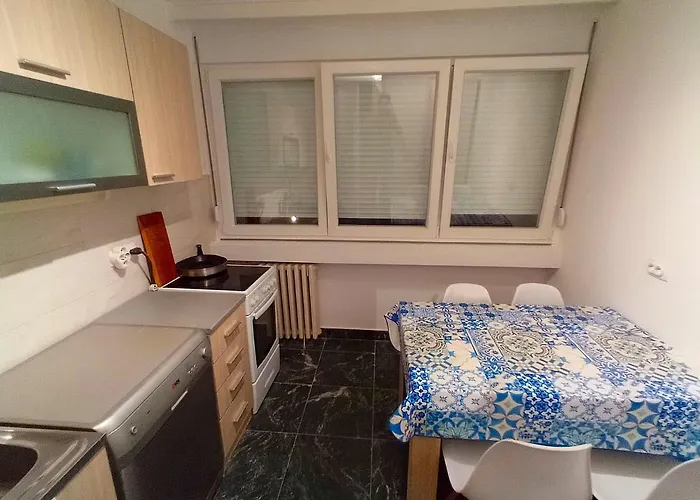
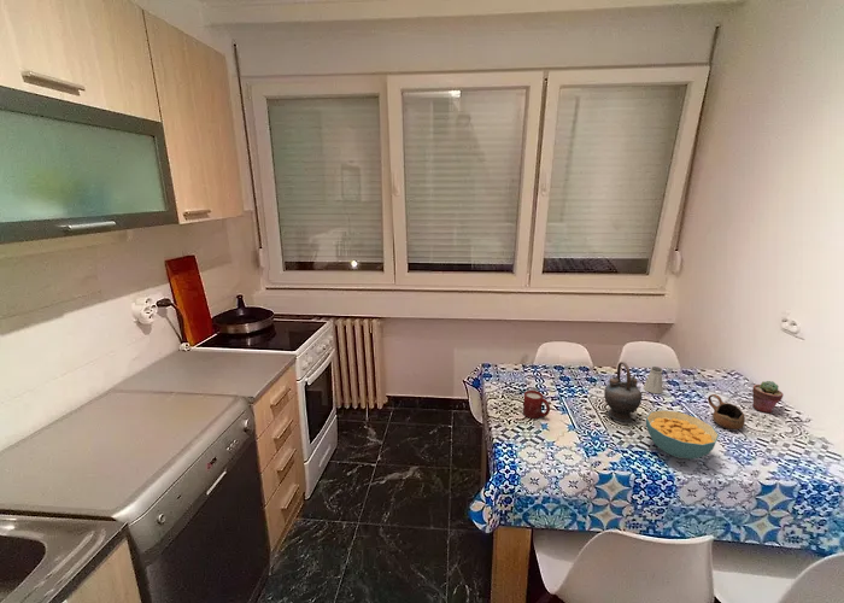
+ cup [522,390,551,420]
+ cup [707,393,746,431]
+ potted succulent [751,380,785,414]
+ saltshaker [643,365,664,394]
+ cereal bowl [645,409,720,461]
+ teapot [603,361,643,422]
